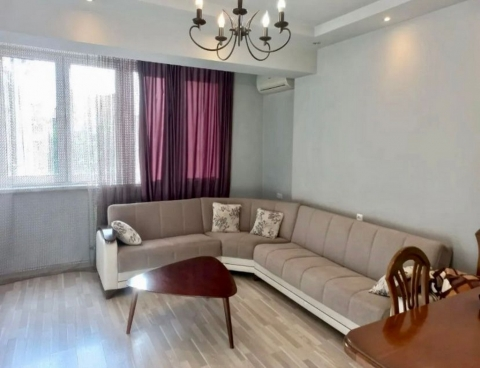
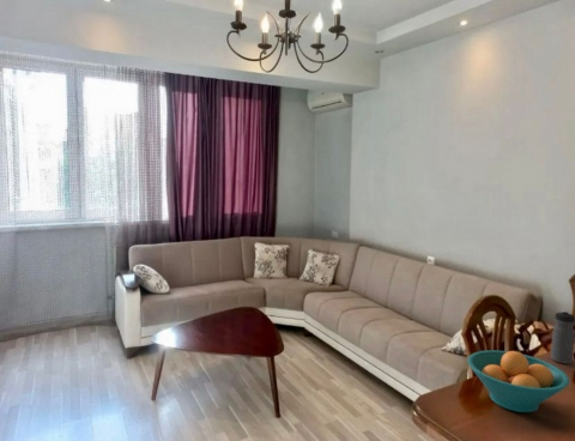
+ water bottle [550,309,575,366]
+ fruit bowl [466,350,570,413]
